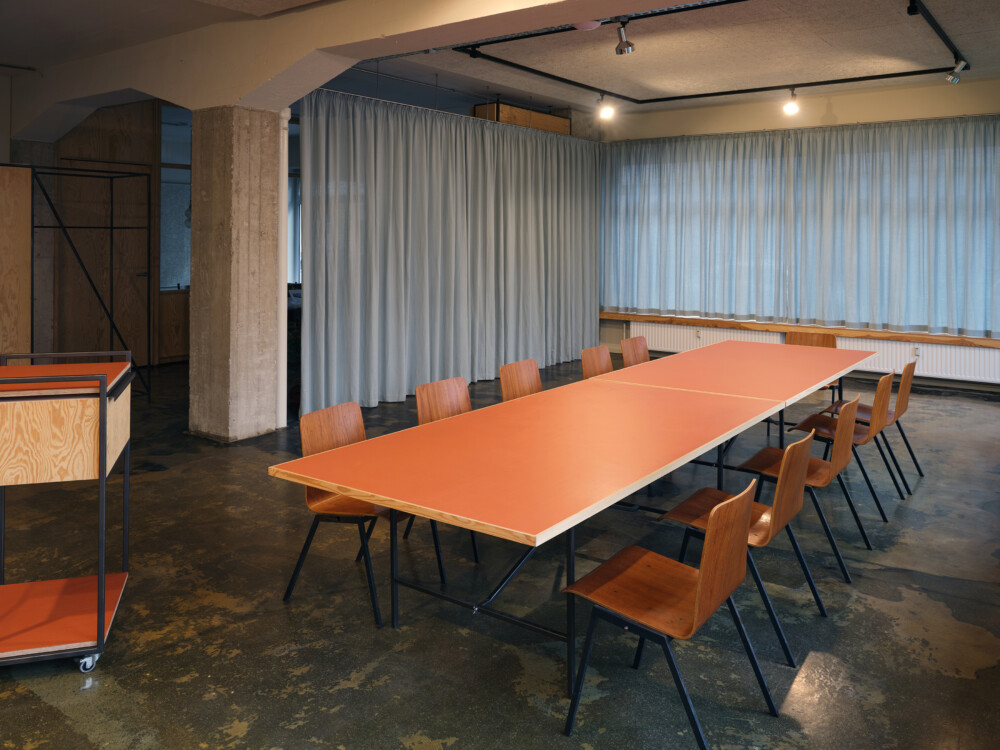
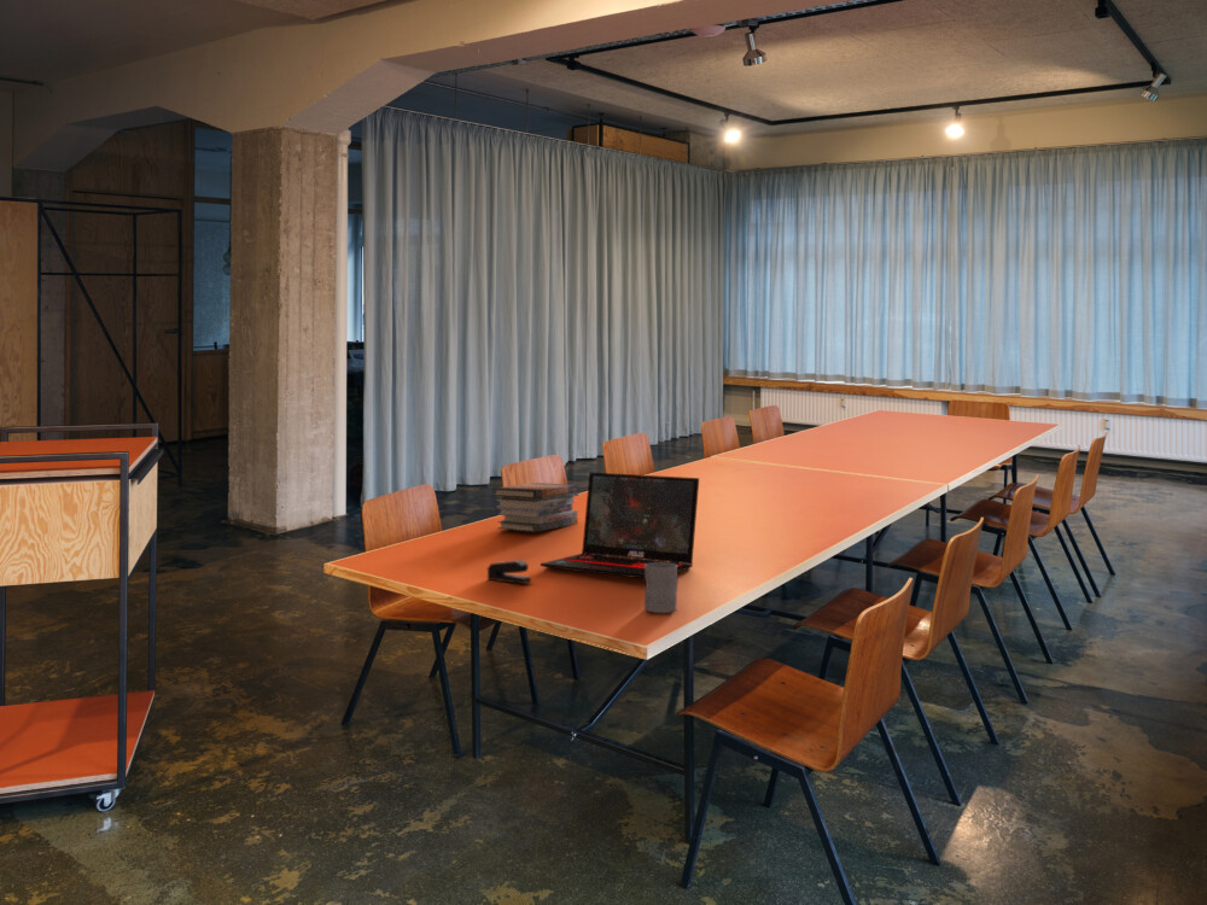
+ stapler [486,559,532,585]
+ mug [643,562,678,614]
+ book stack [491,481,579,533]
+ laptop [540,472,700,580]
